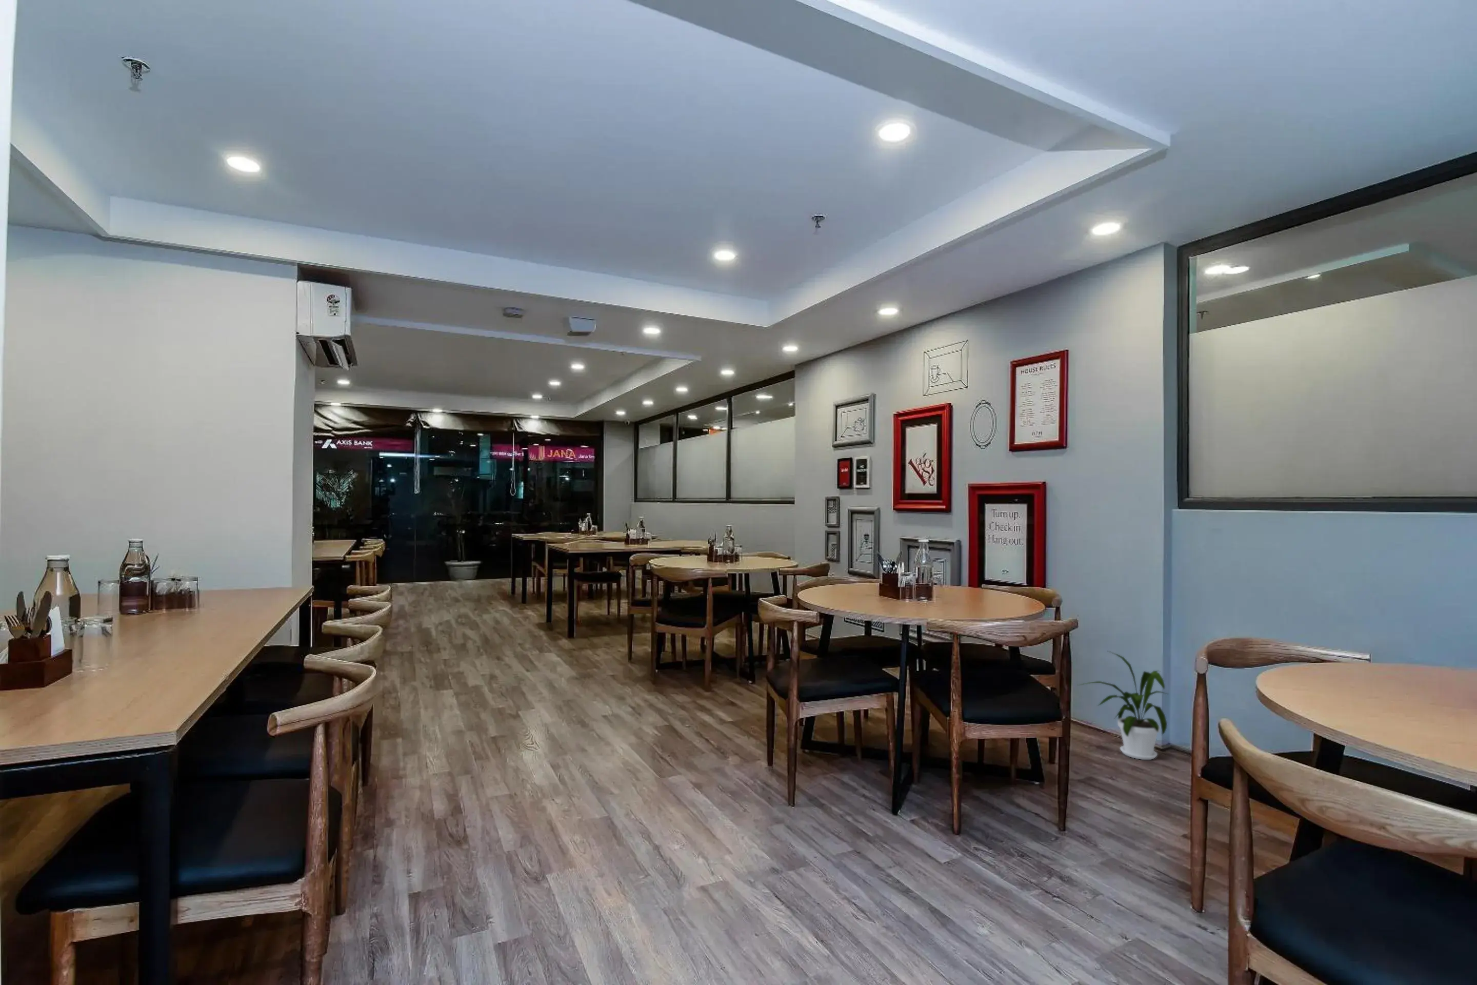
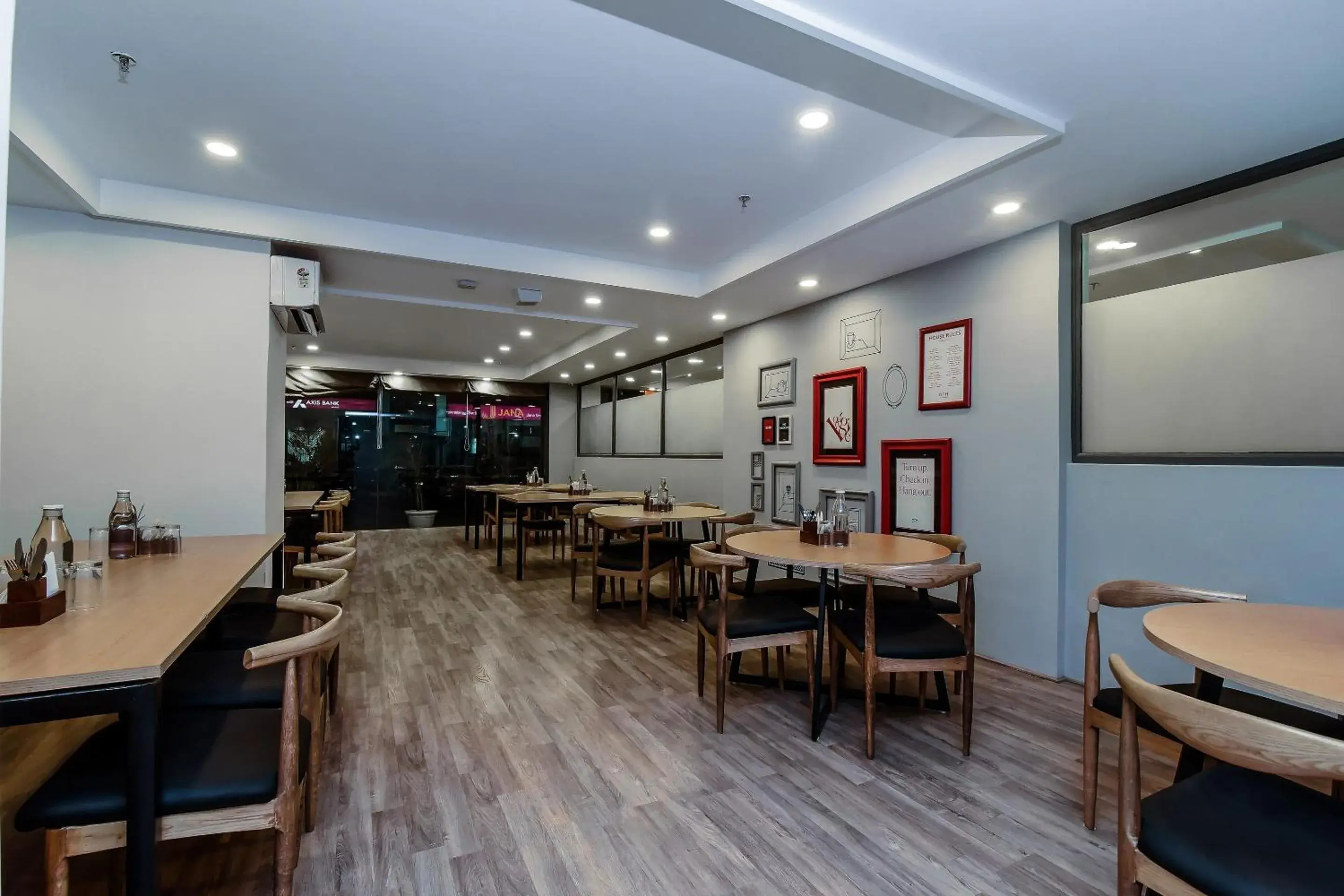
- house plant [1077,651,1169,761]
